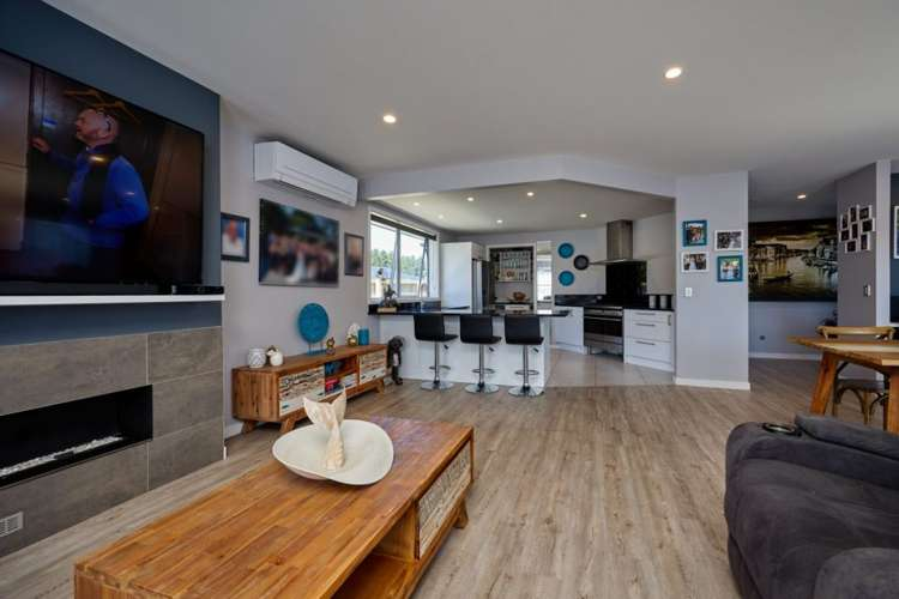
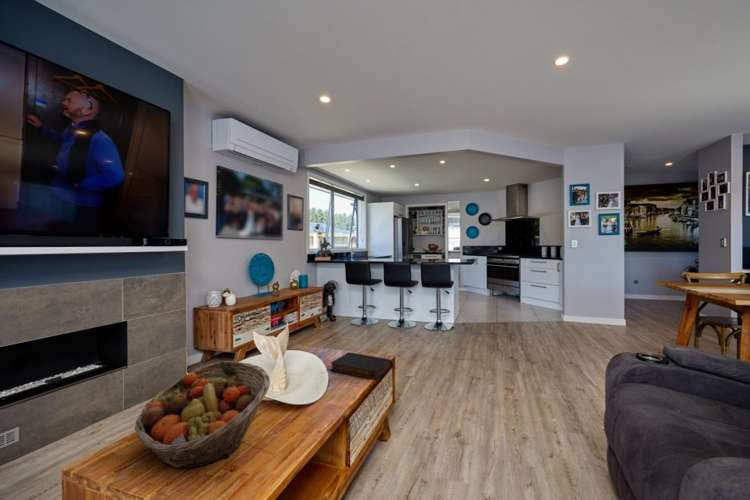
+ fruit basket [134,360,271,469]
+ book [329,351,393,381]
